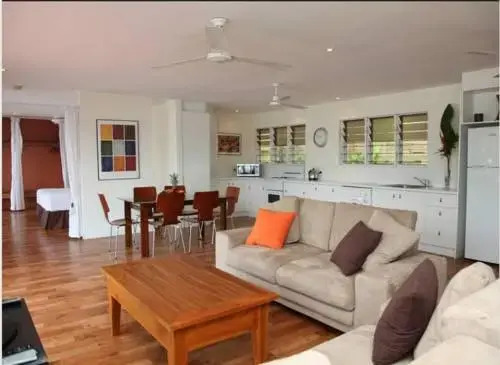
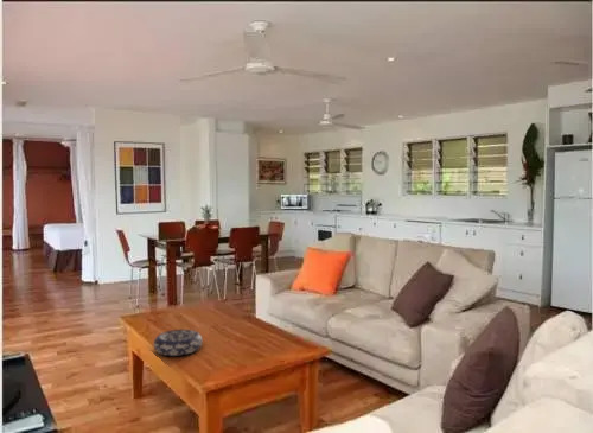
+ decorative bowl [153,329,204,357]
